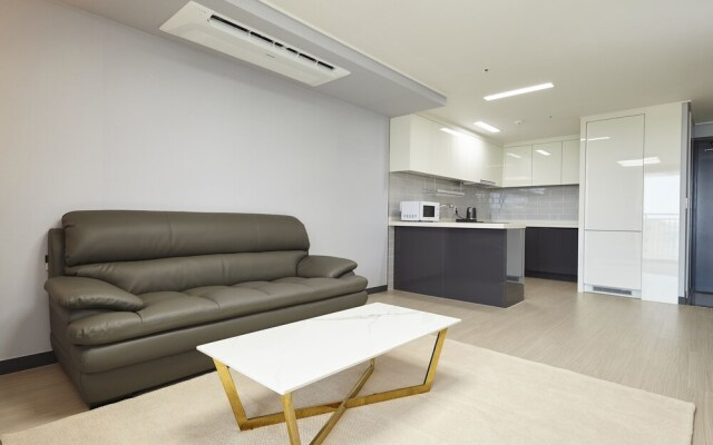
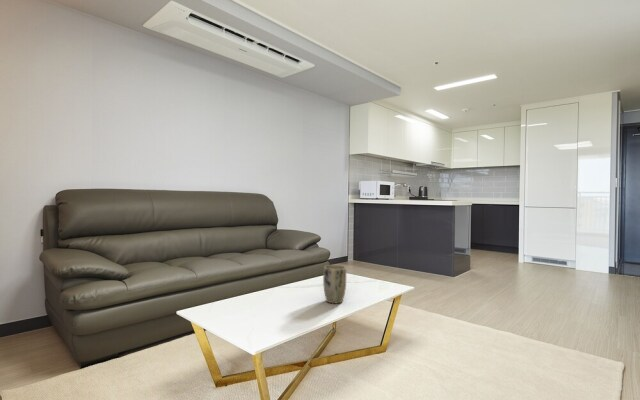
+ plant pot [322,264,347,305]
